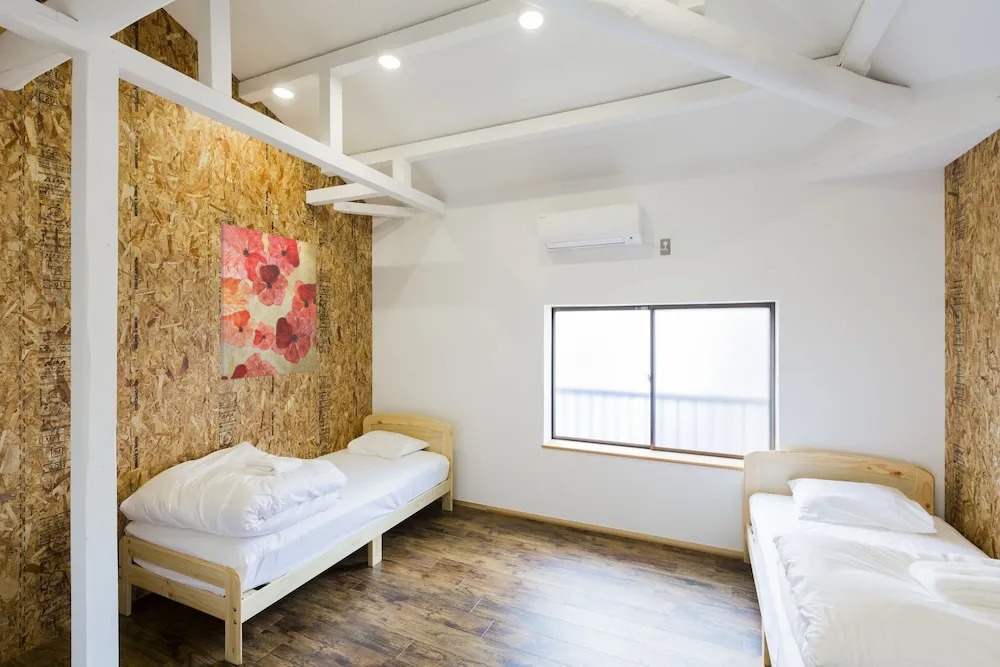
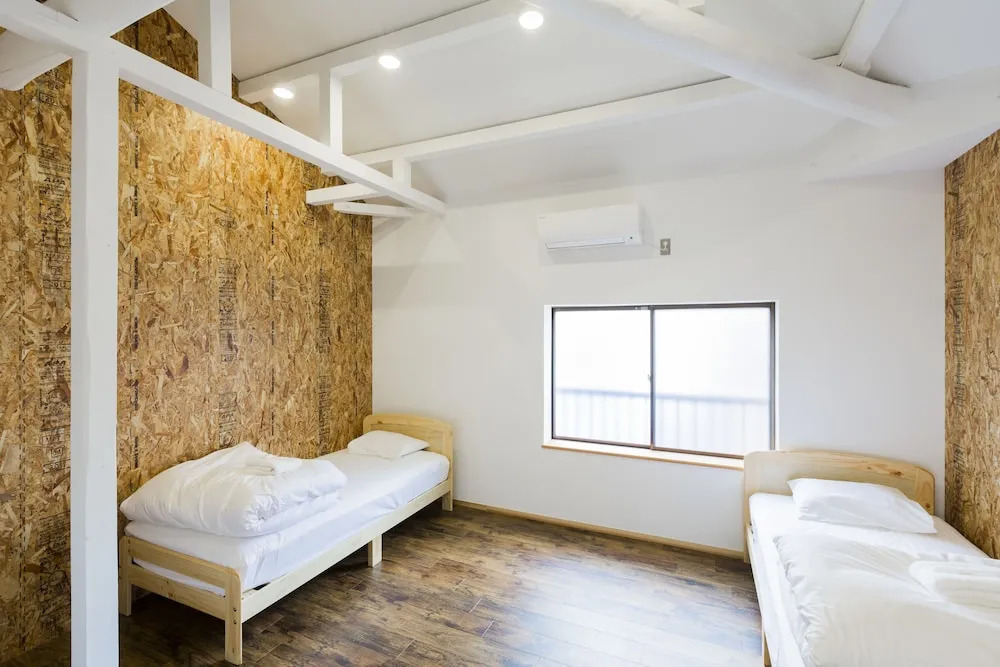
- wall art [220,223,317,381]
